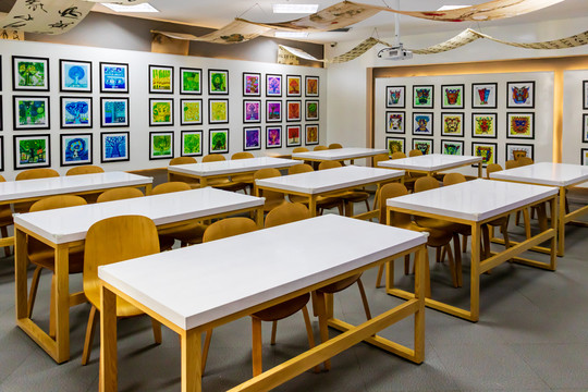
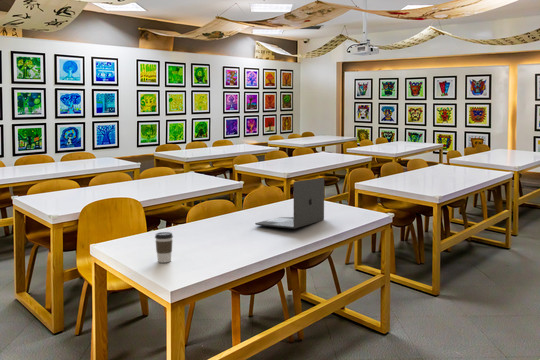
+ coffee cup [154,231,174,264]
+ laptop [254,177,325,229]
